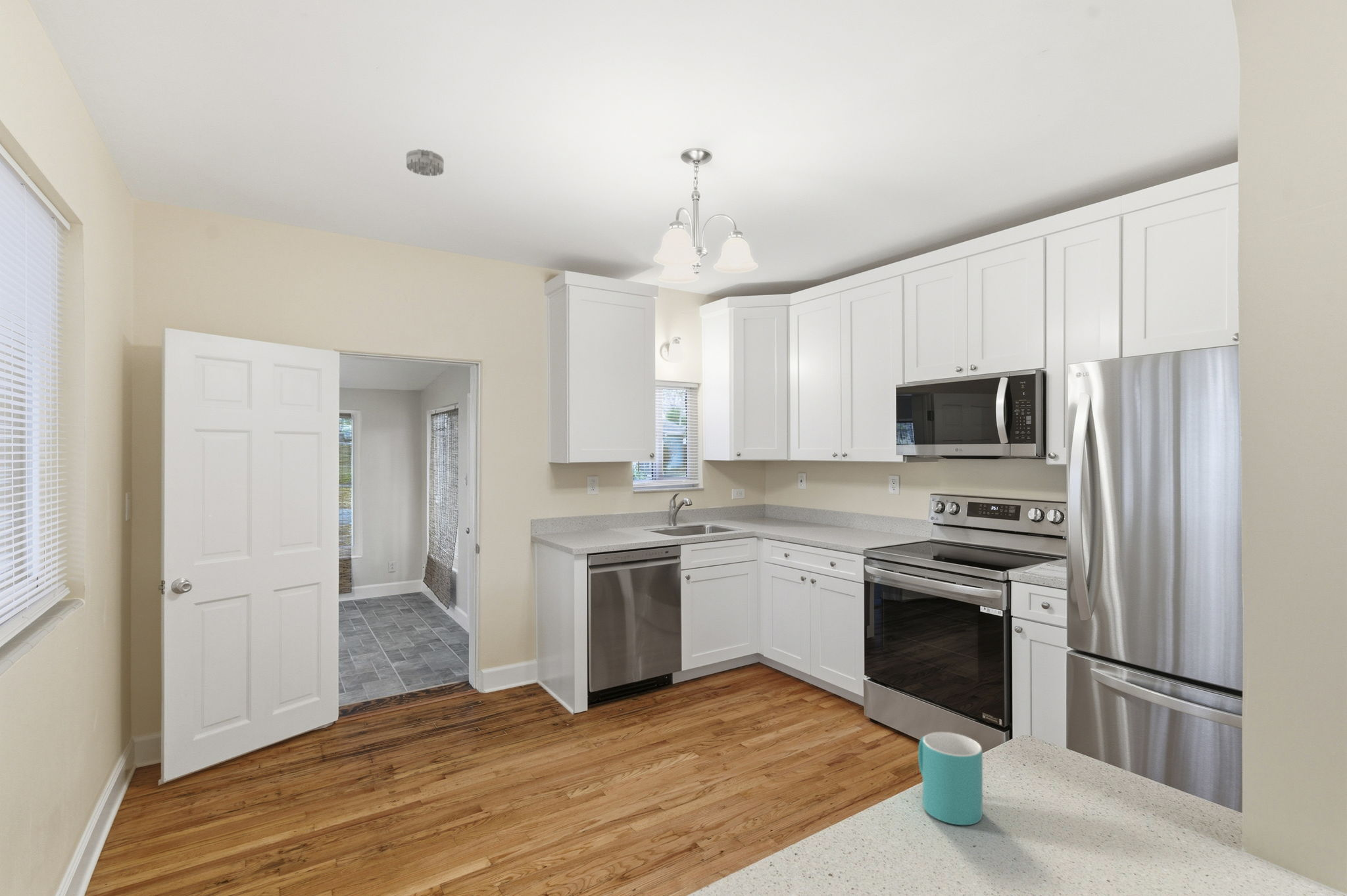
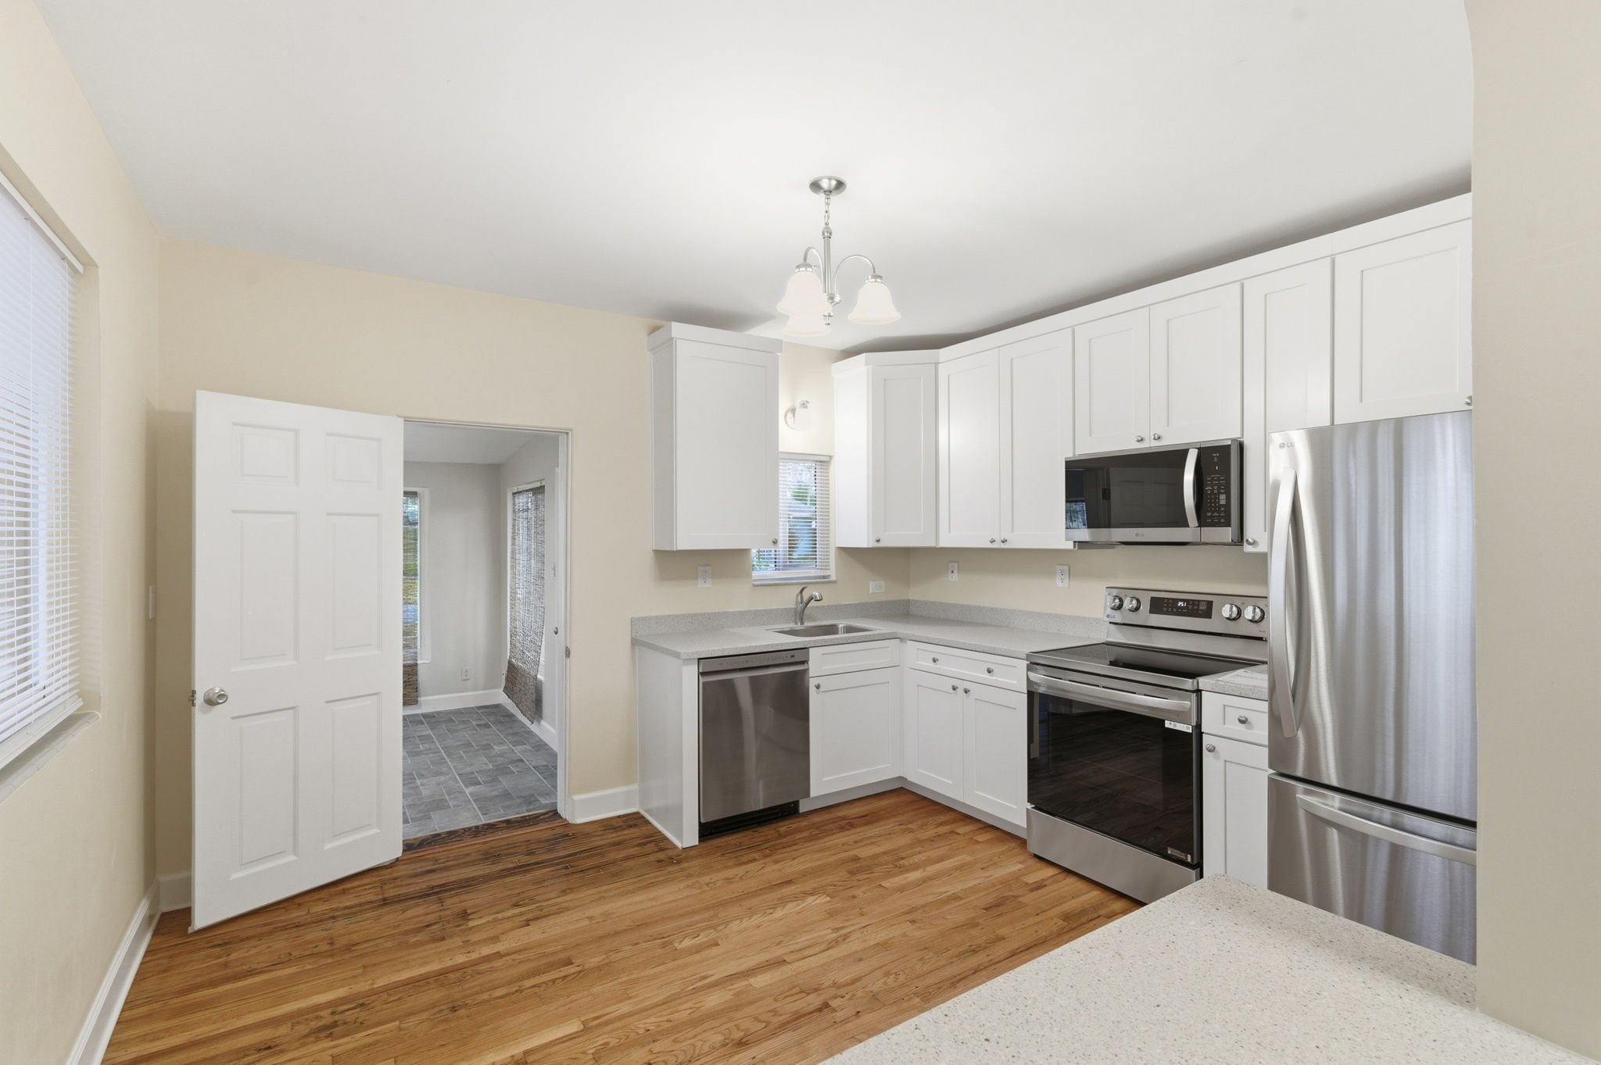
- smoke detector [406,149,445,177]
- mug [918,732,983,826]
